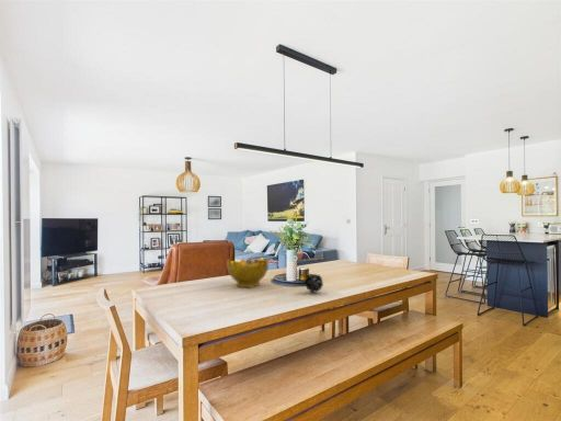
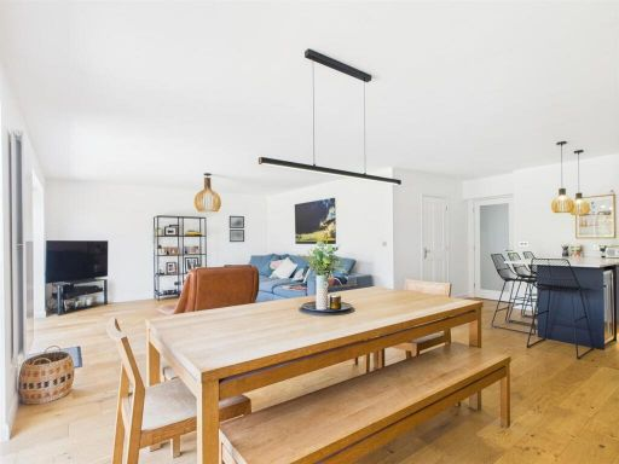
- decorative ball [305,273,324,294]
- decorative bowl [226,257,270,289]
